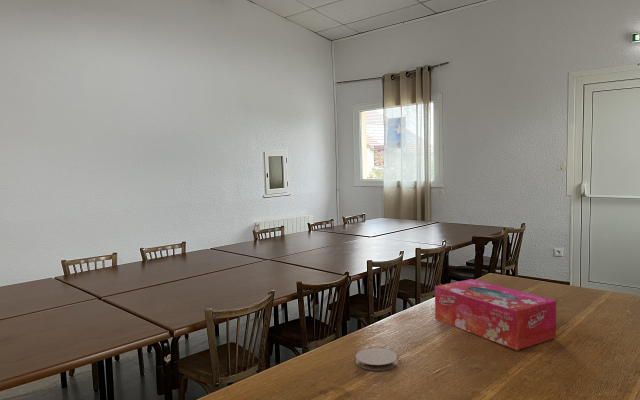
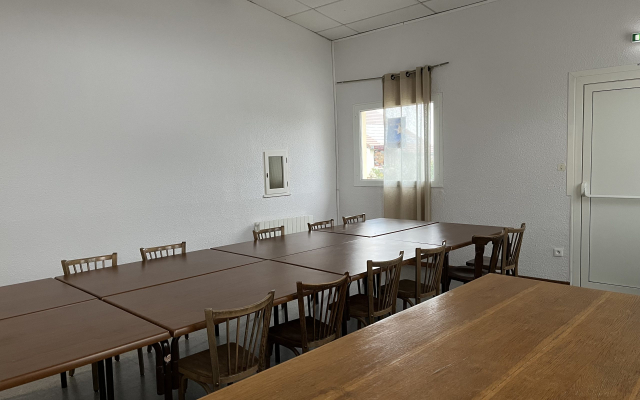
- coaster [355,347,398,372]
- tissue box [434,278,557,351]
